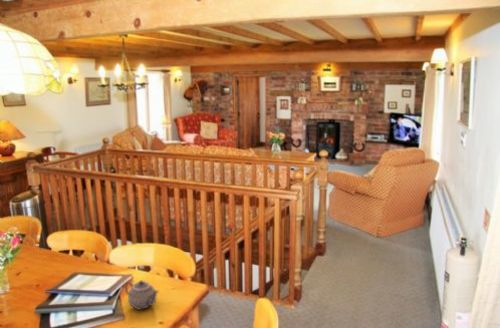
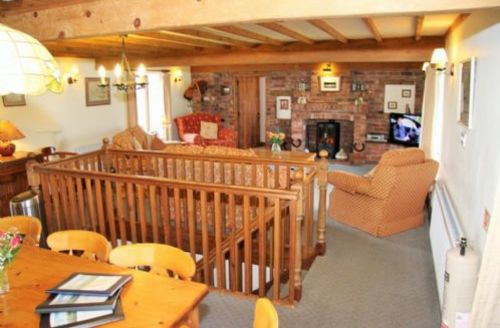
- teapot [124,279,160,311]
